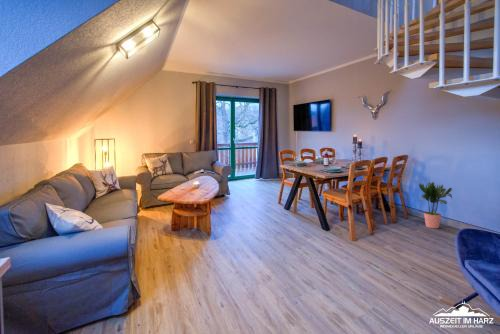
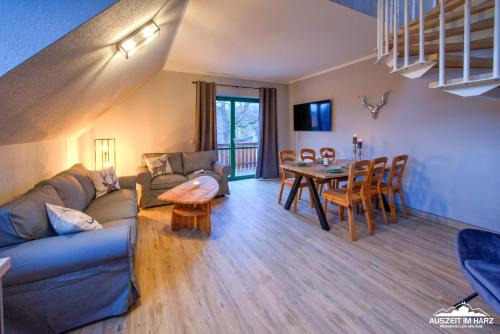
- potted plant [417,181,453,229]
